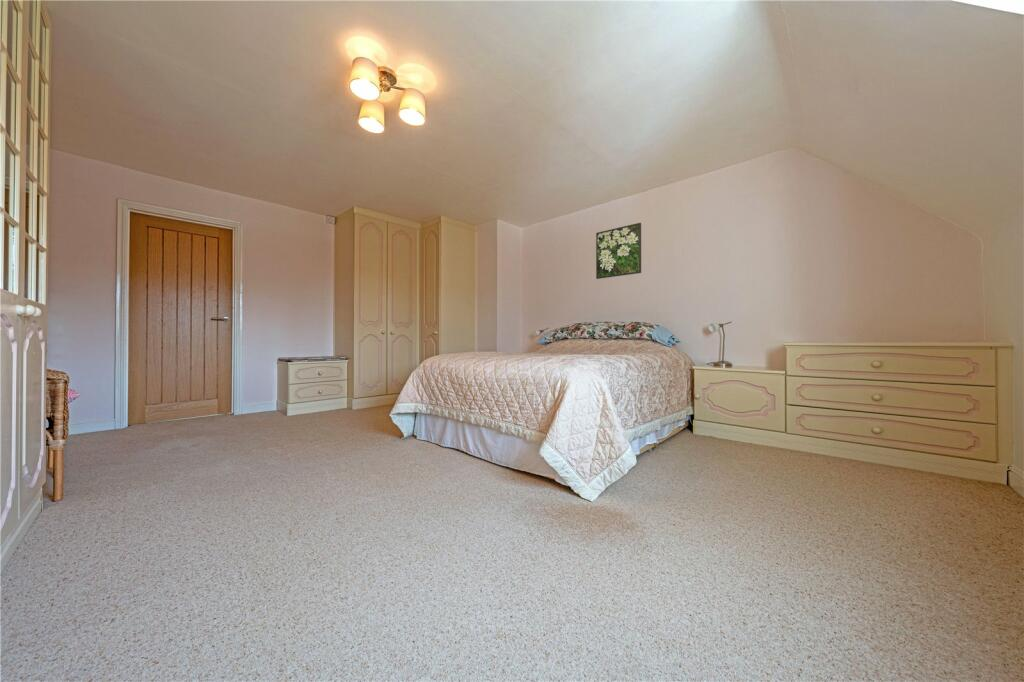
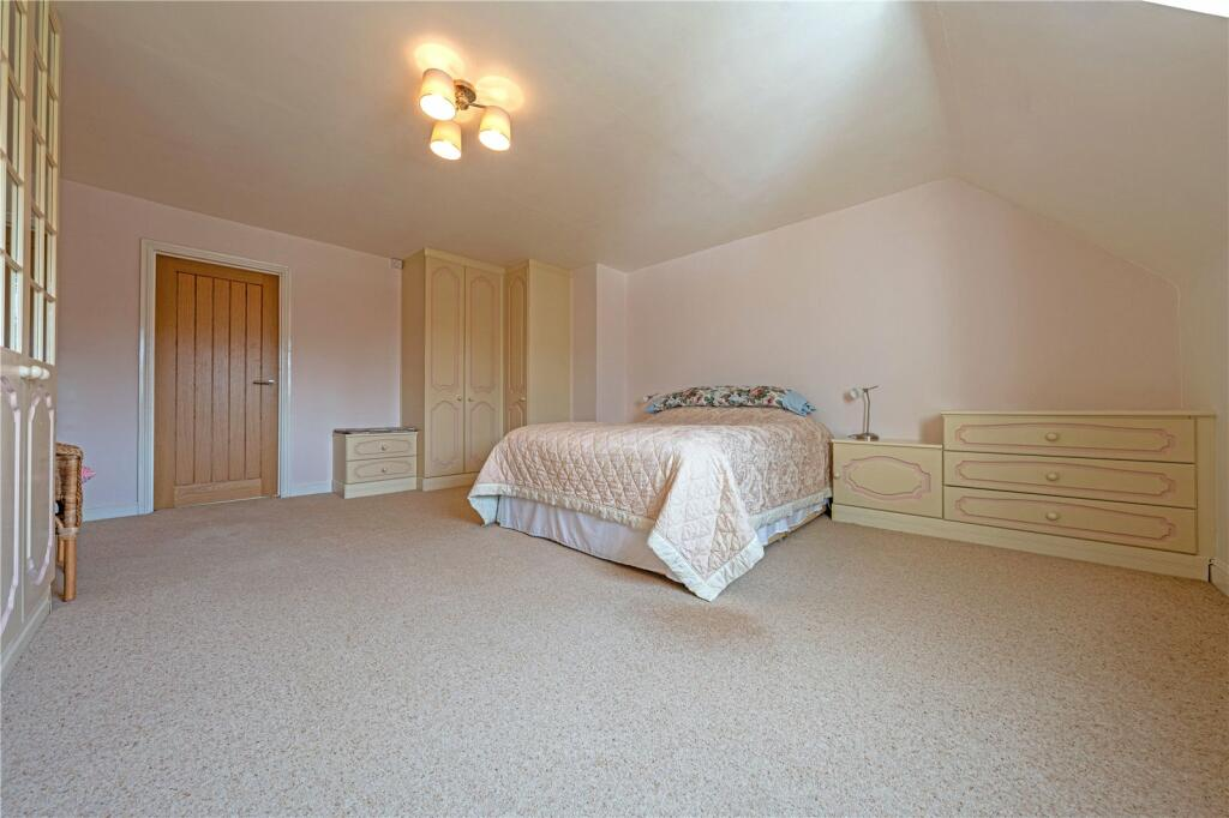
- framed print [595,222,642,280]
